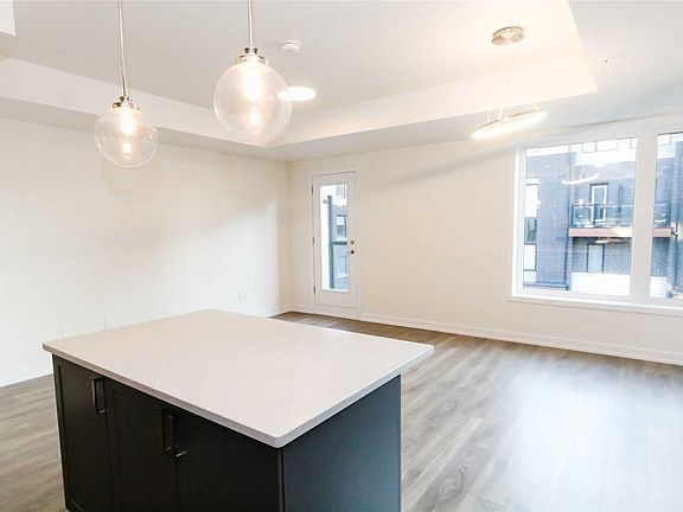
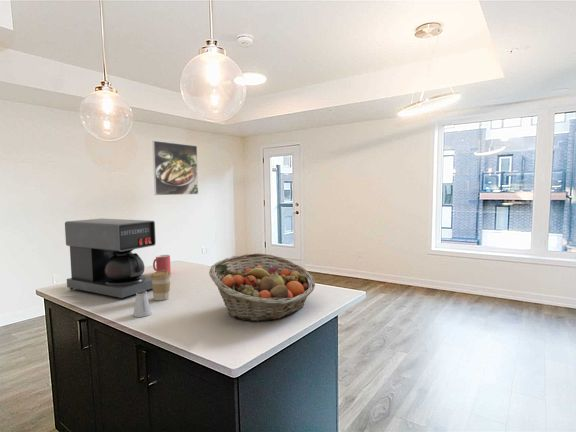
+ coffee maker [64,218,157,301]
+ coffee cup [150,270,172,301]
+ fruit basket [208,252,316,322]
+ saltshaker [132,290,152,318]
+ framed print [151,140,199,196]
+ mug [152,254,172,273]
